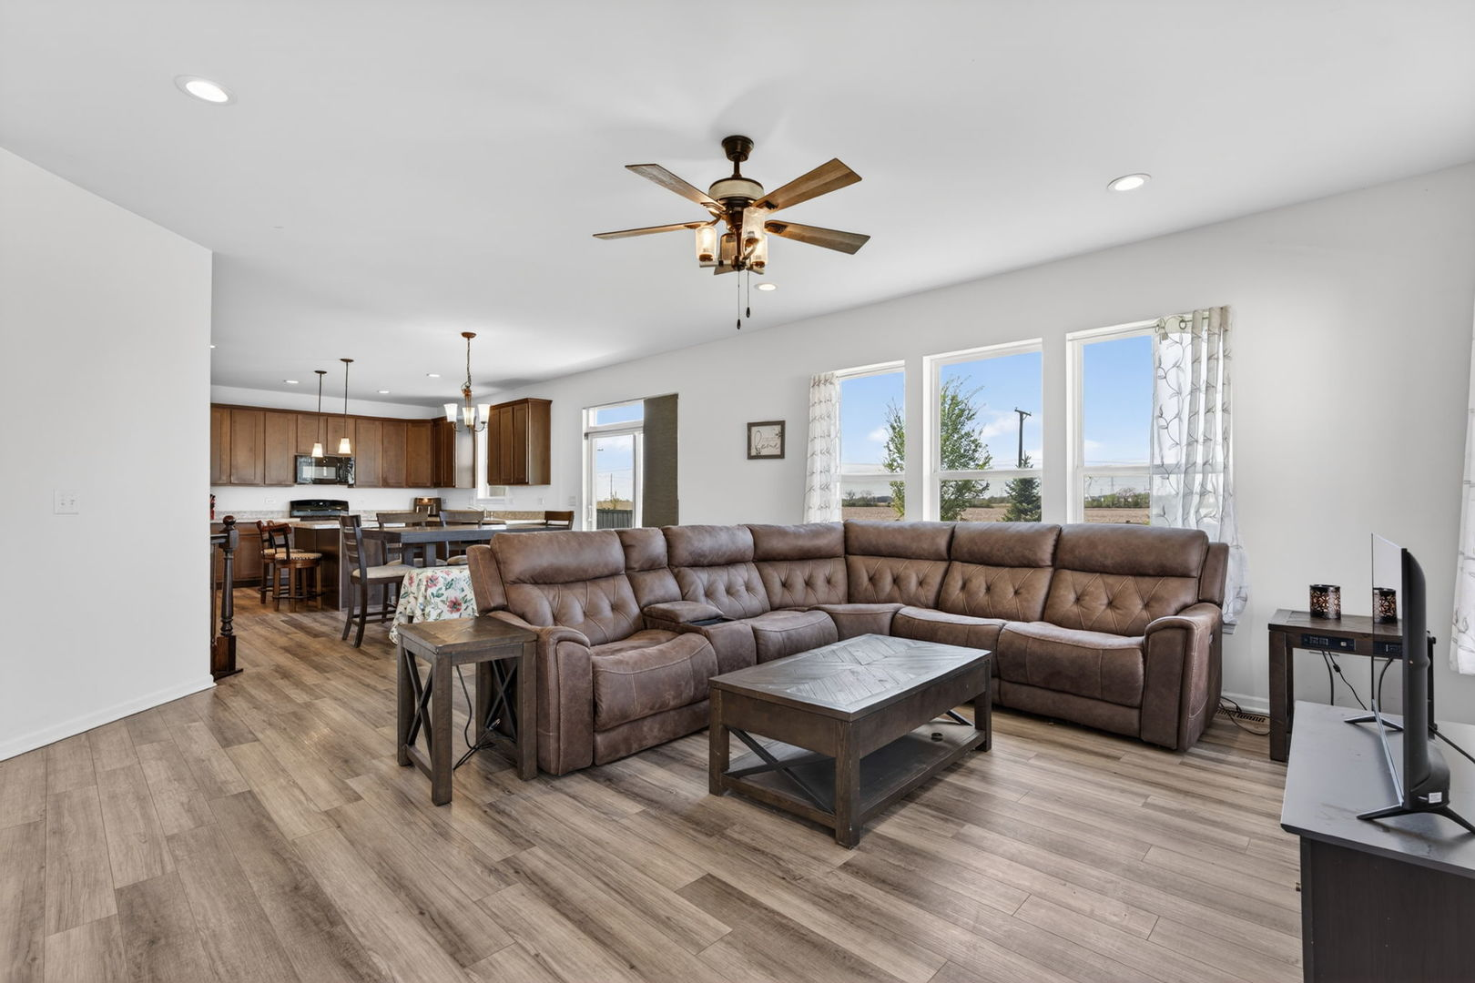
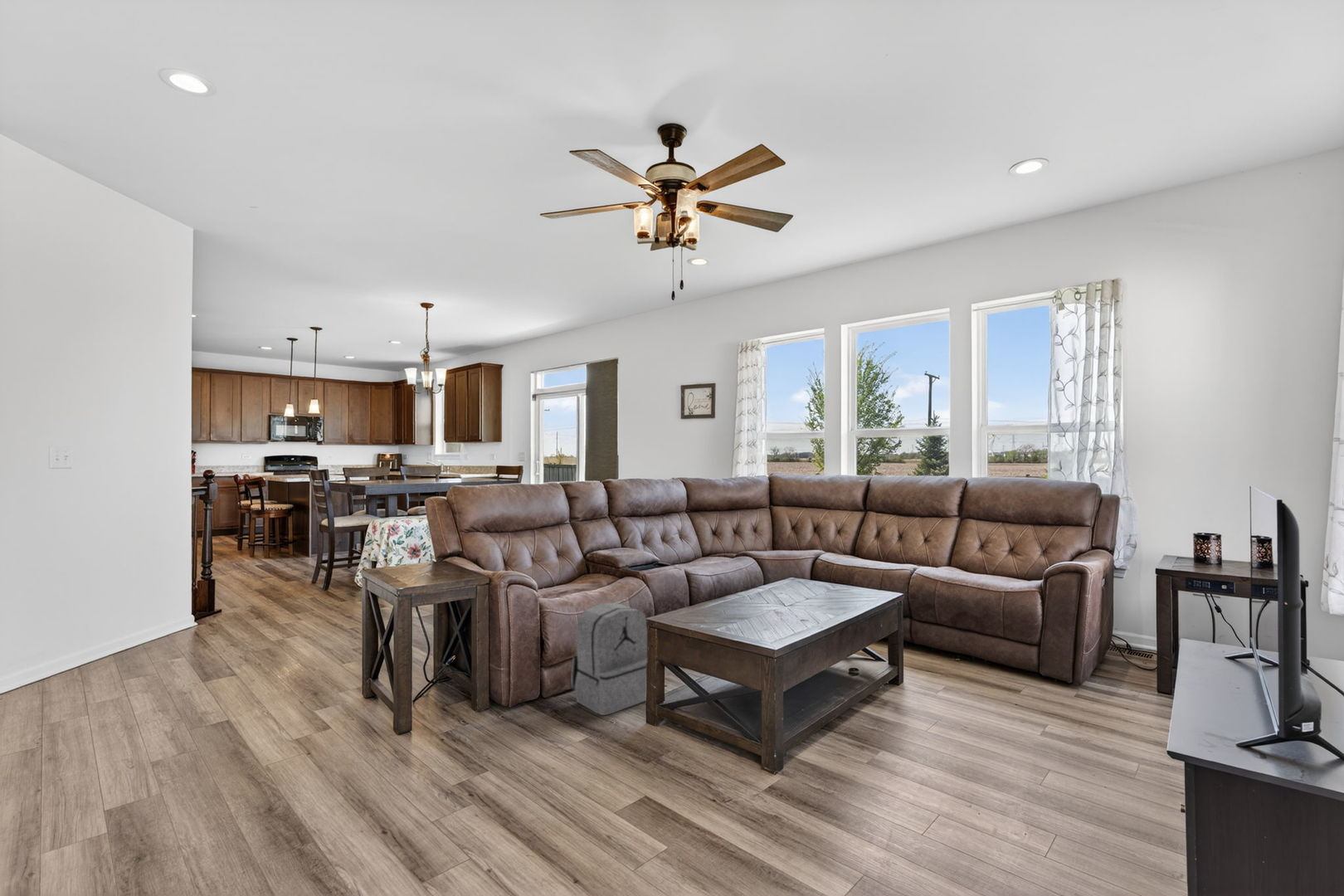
+ backpack [570,602,648,716]
